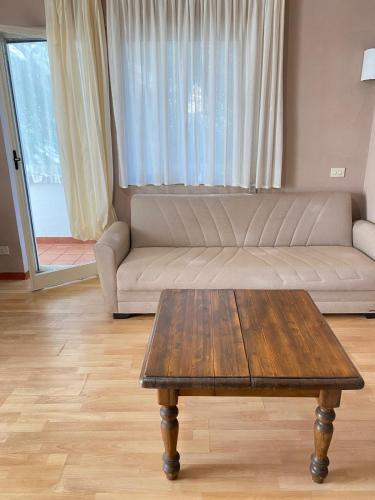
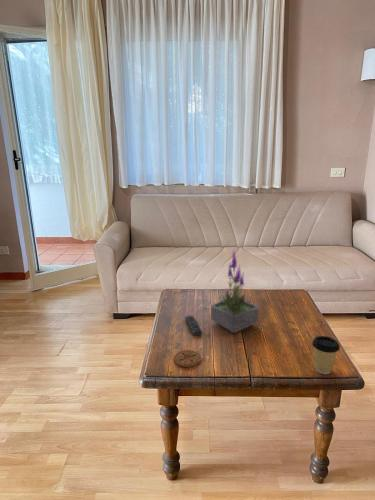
+ potted plant [210,248,260,334]
+ remote control [184,314,203,336]
+ coaster [173,349,202,368]
+ coffee cup [311,335,341,375]
